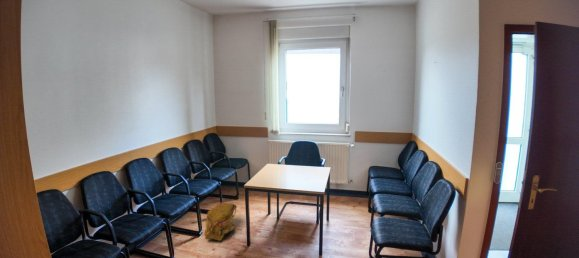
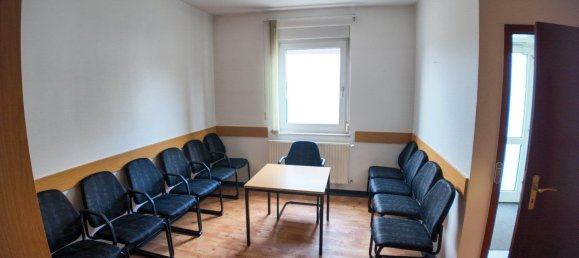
- backpack [203,201,238,242]
